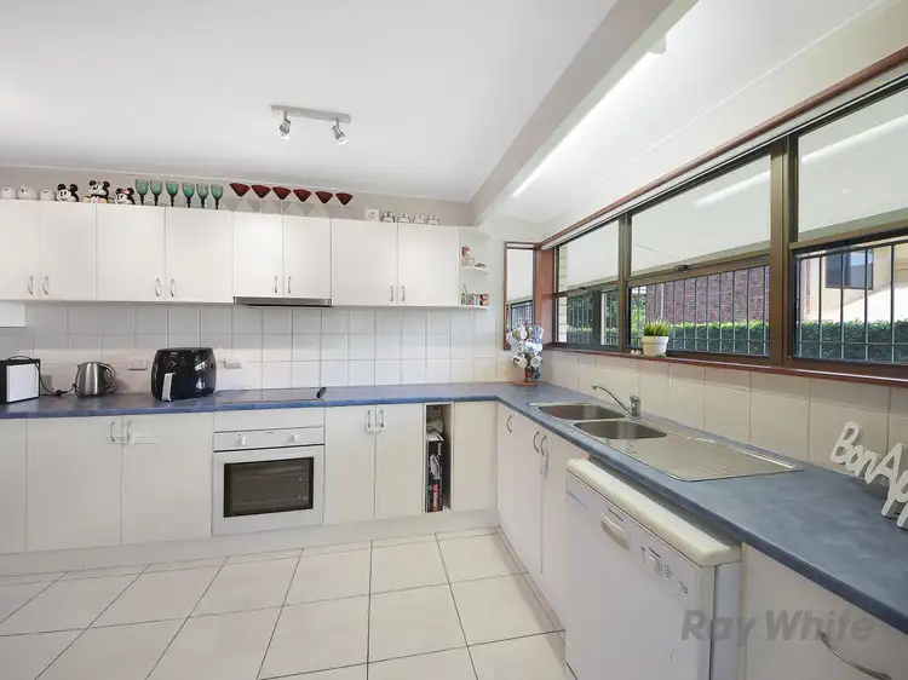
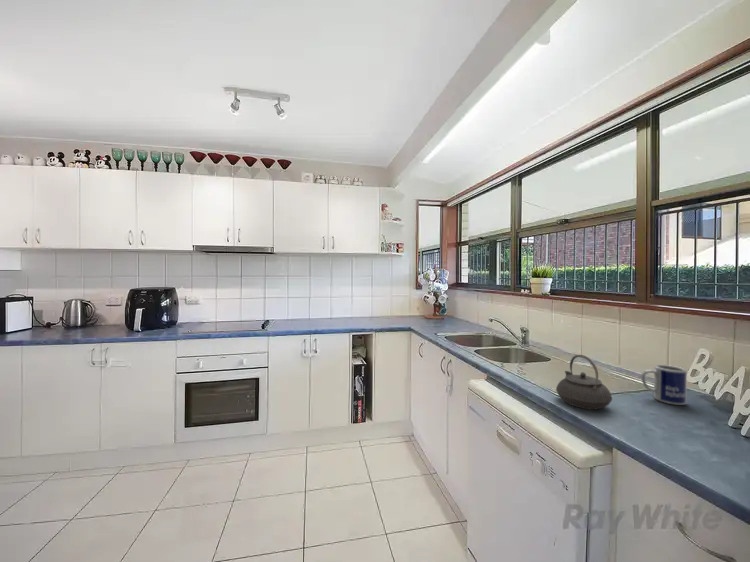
+ mug [640,364,688,406]
+ teapot [555,354,613,410]
